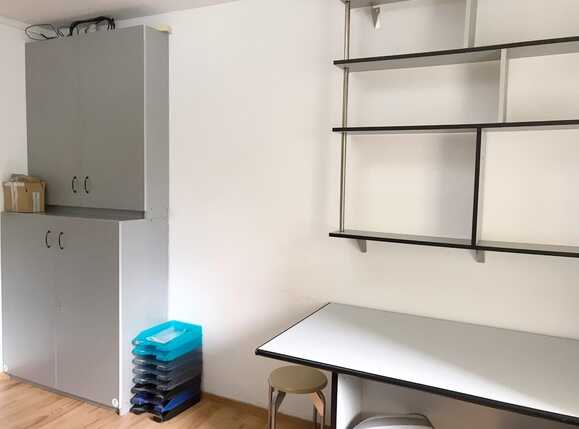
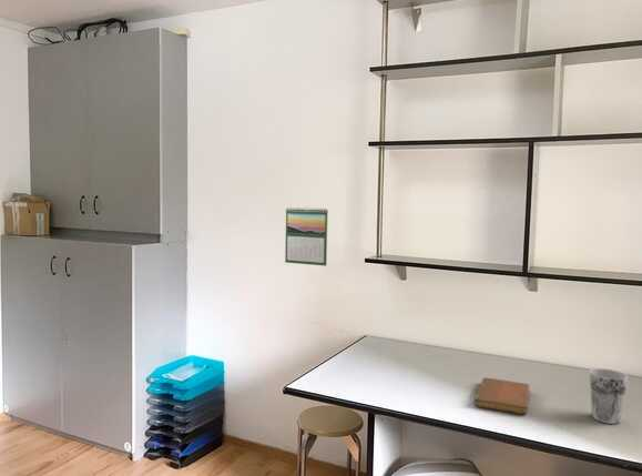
+ notebook [473,376,531,415]
+ cup [589,367,629,425]
+ calendar [284,205,329,266]
